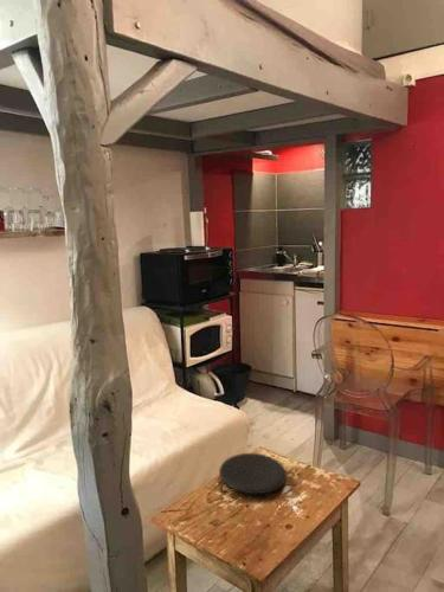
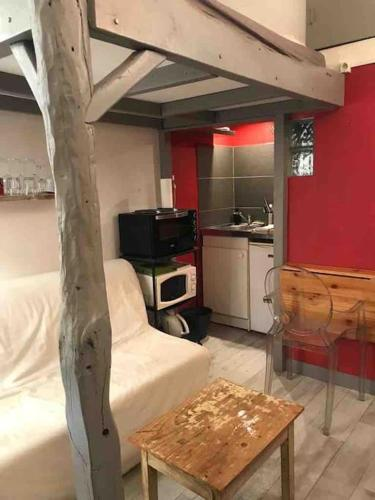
- plate [218,452,288,495]
